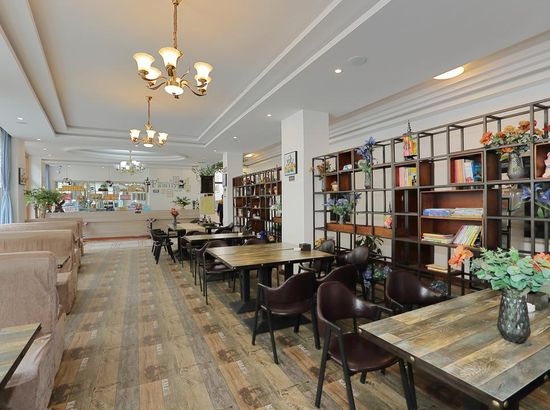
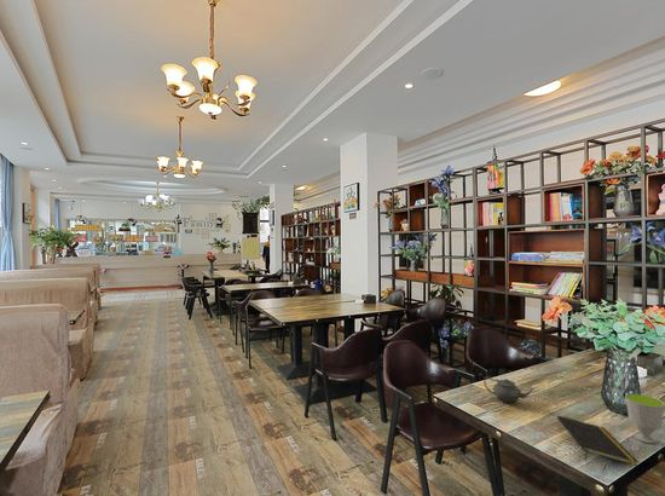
+ teapot [482,375,536,404]
+ cup [624,393,665,444]
+ notepad [556,415,640,467]
